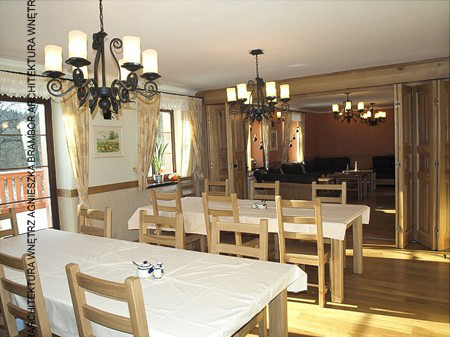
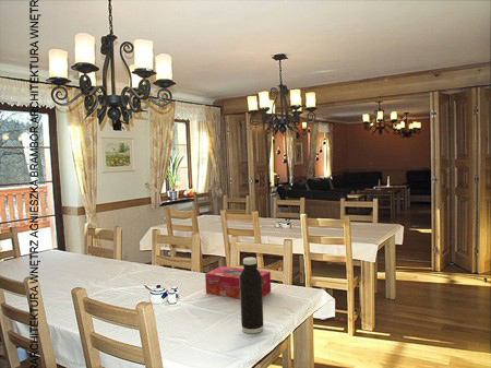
+ tissue box [204,265,272,299]
+ water bottle [239,257,264,334]
